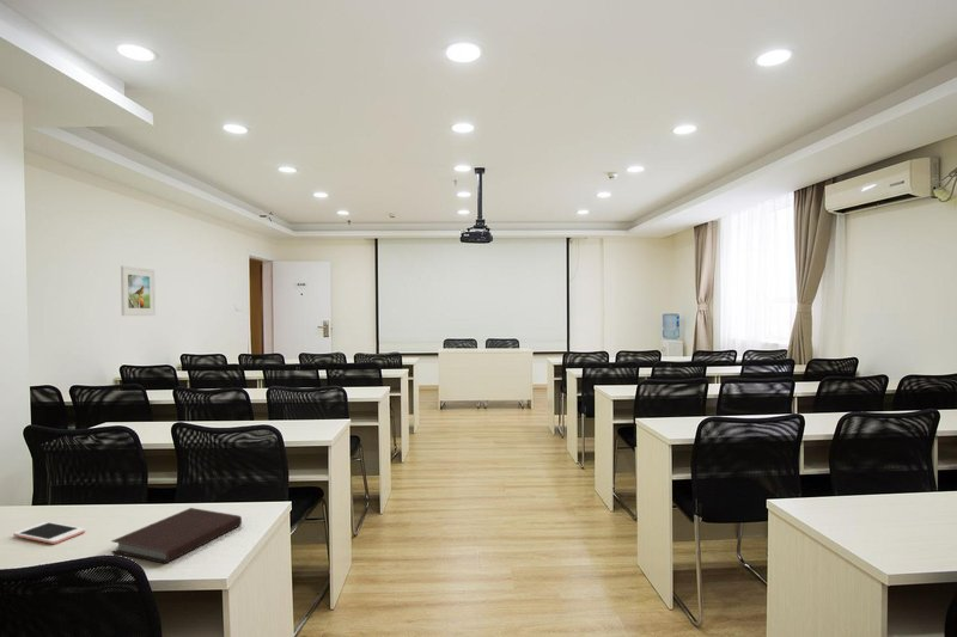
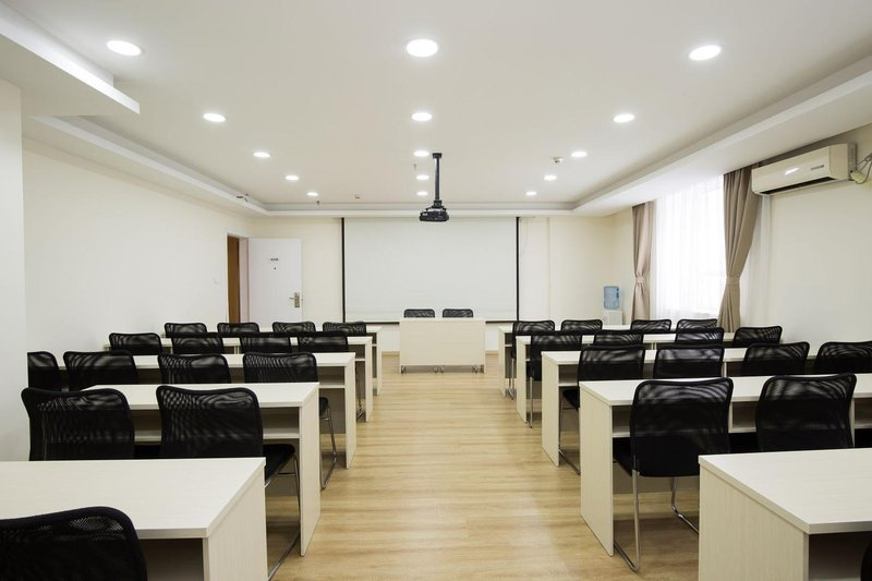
- cell phone [12,521,86,545]
- notebook [110,507,243,564]
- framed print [120,265,157,317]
